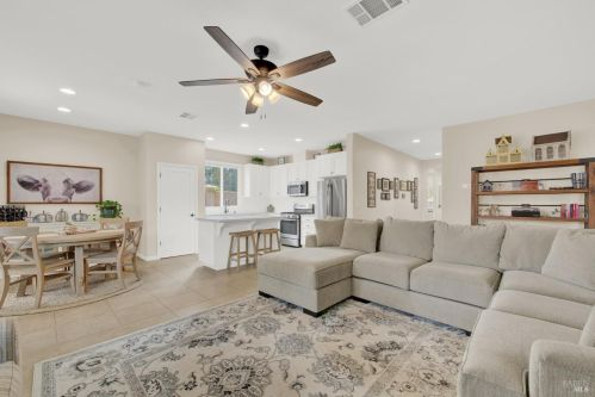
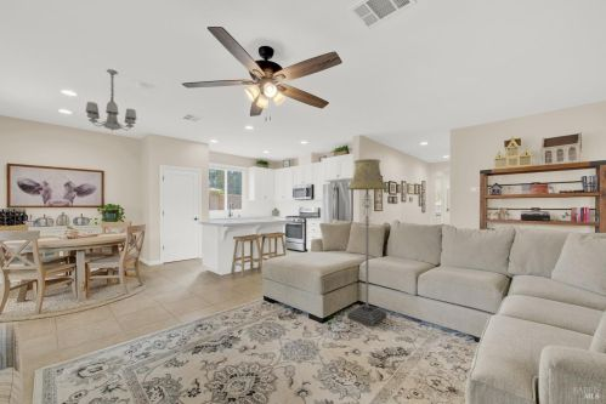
+ chandelier [85,68,137,132]
+ floor lamp [346,158,390,328]
